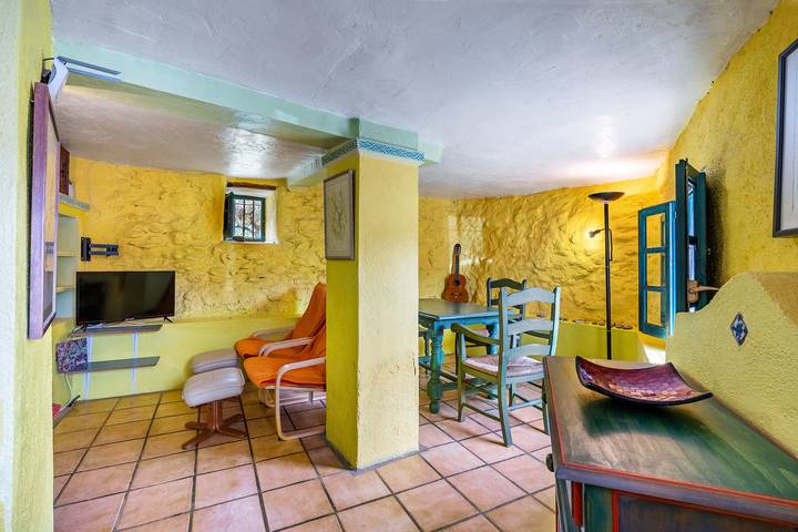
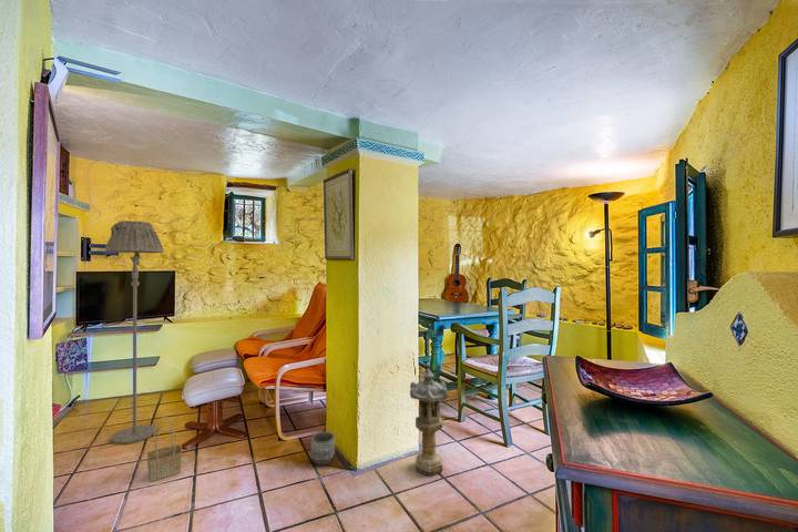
+ basket [146,416,183,482]
+ lantern [409,368,449,477]
+ floor lamp [104,219,164,444]
+ planter [310,431,336,466]
